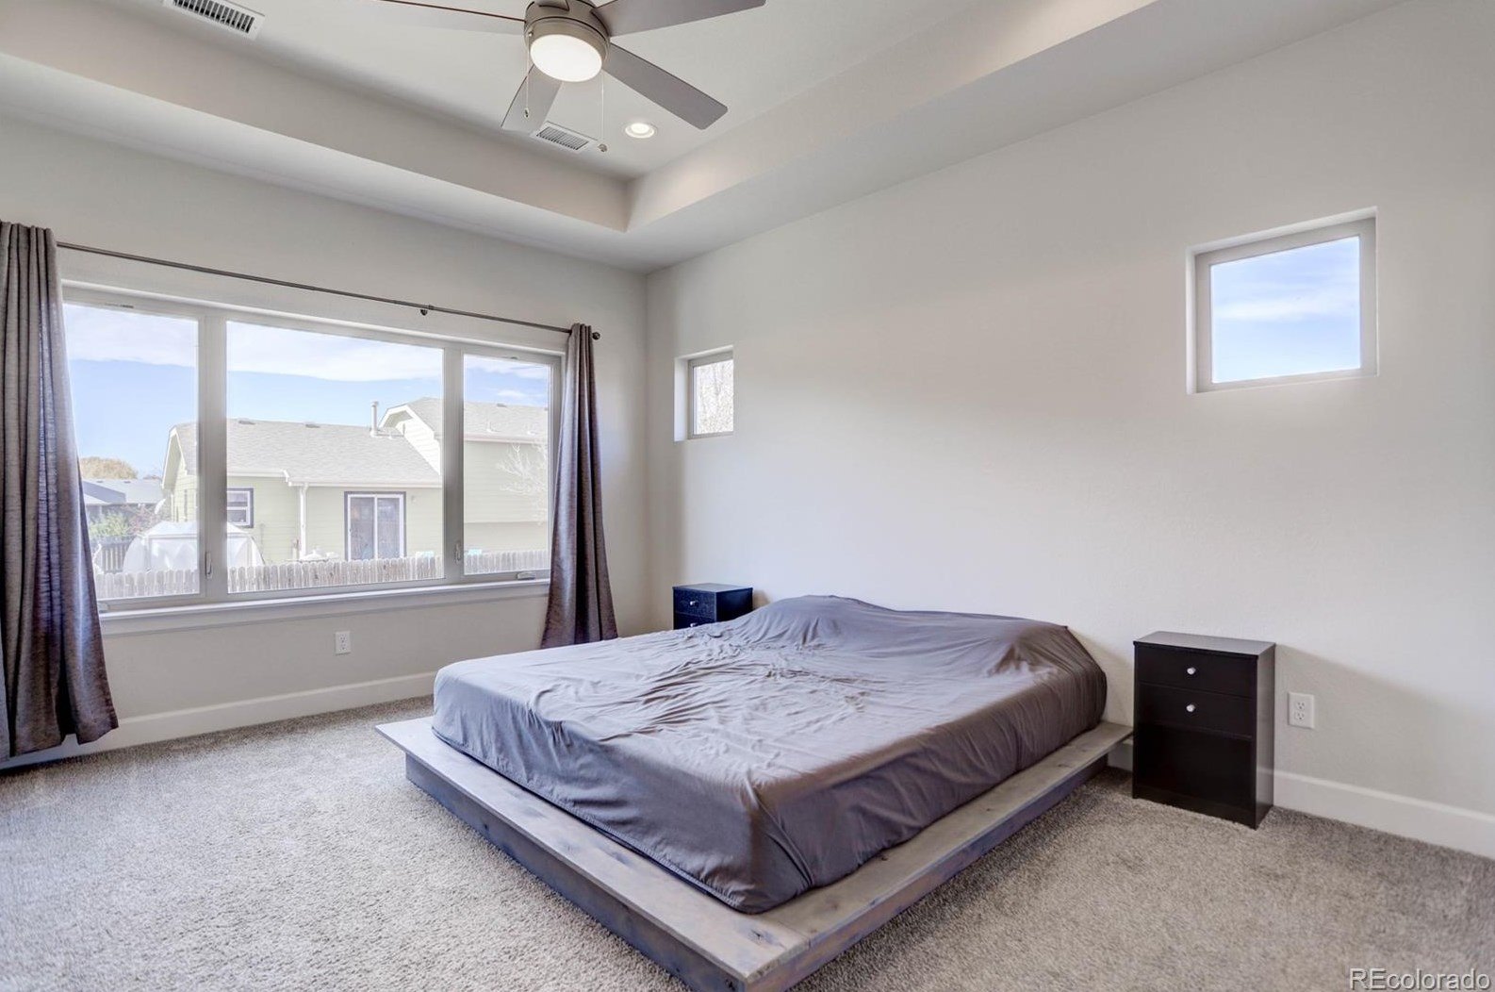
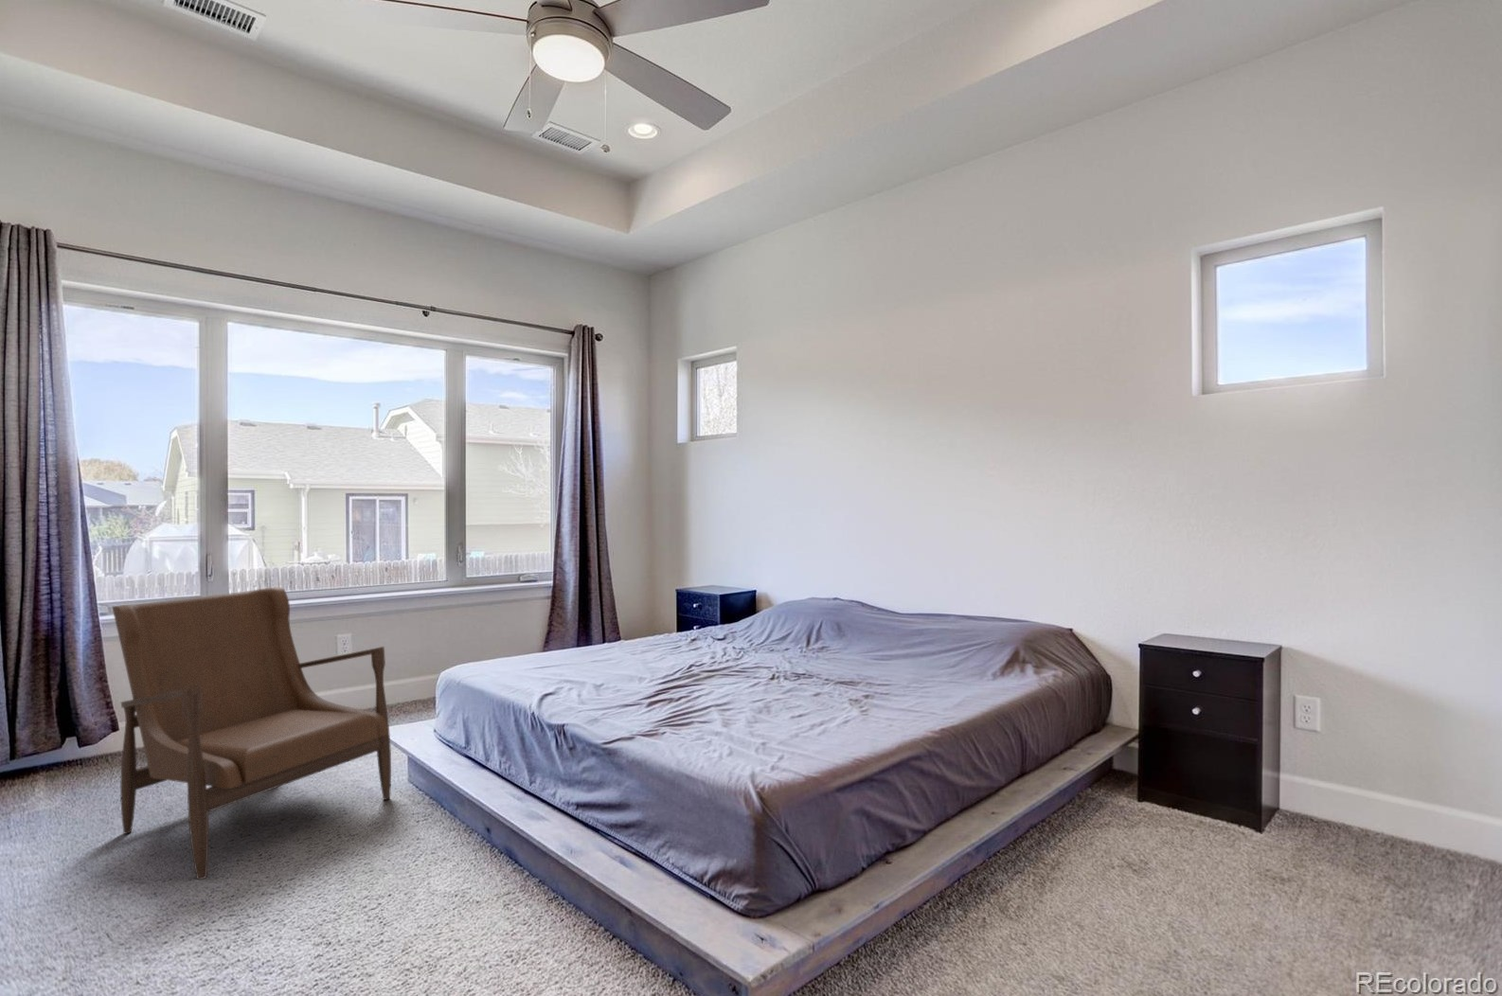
+ armchair [111,586,392,880]
